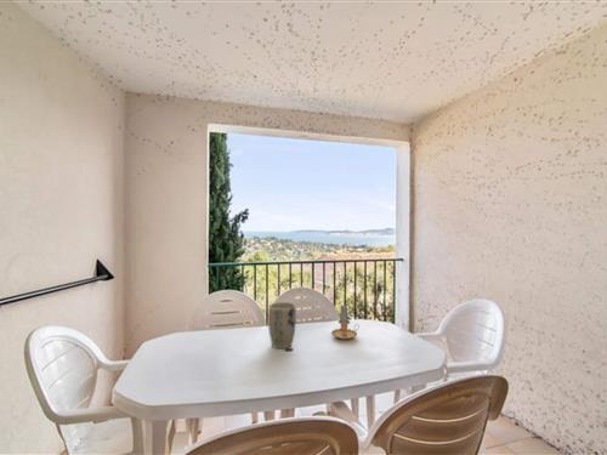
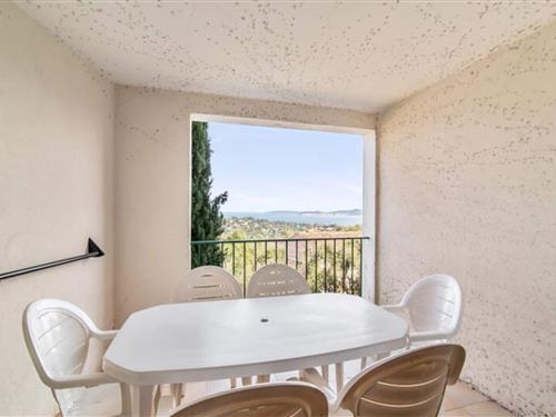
- candle [330,303,361,341]
- plant pot [267,301,297,349]
